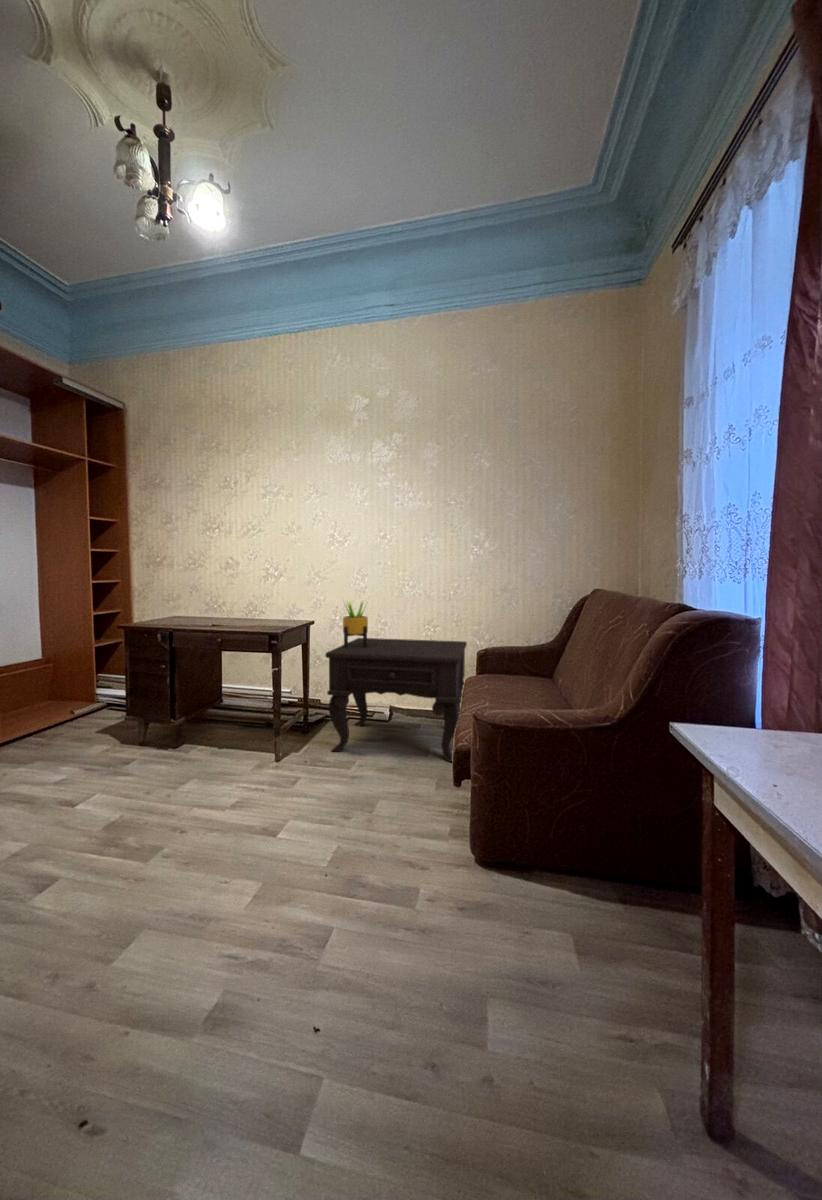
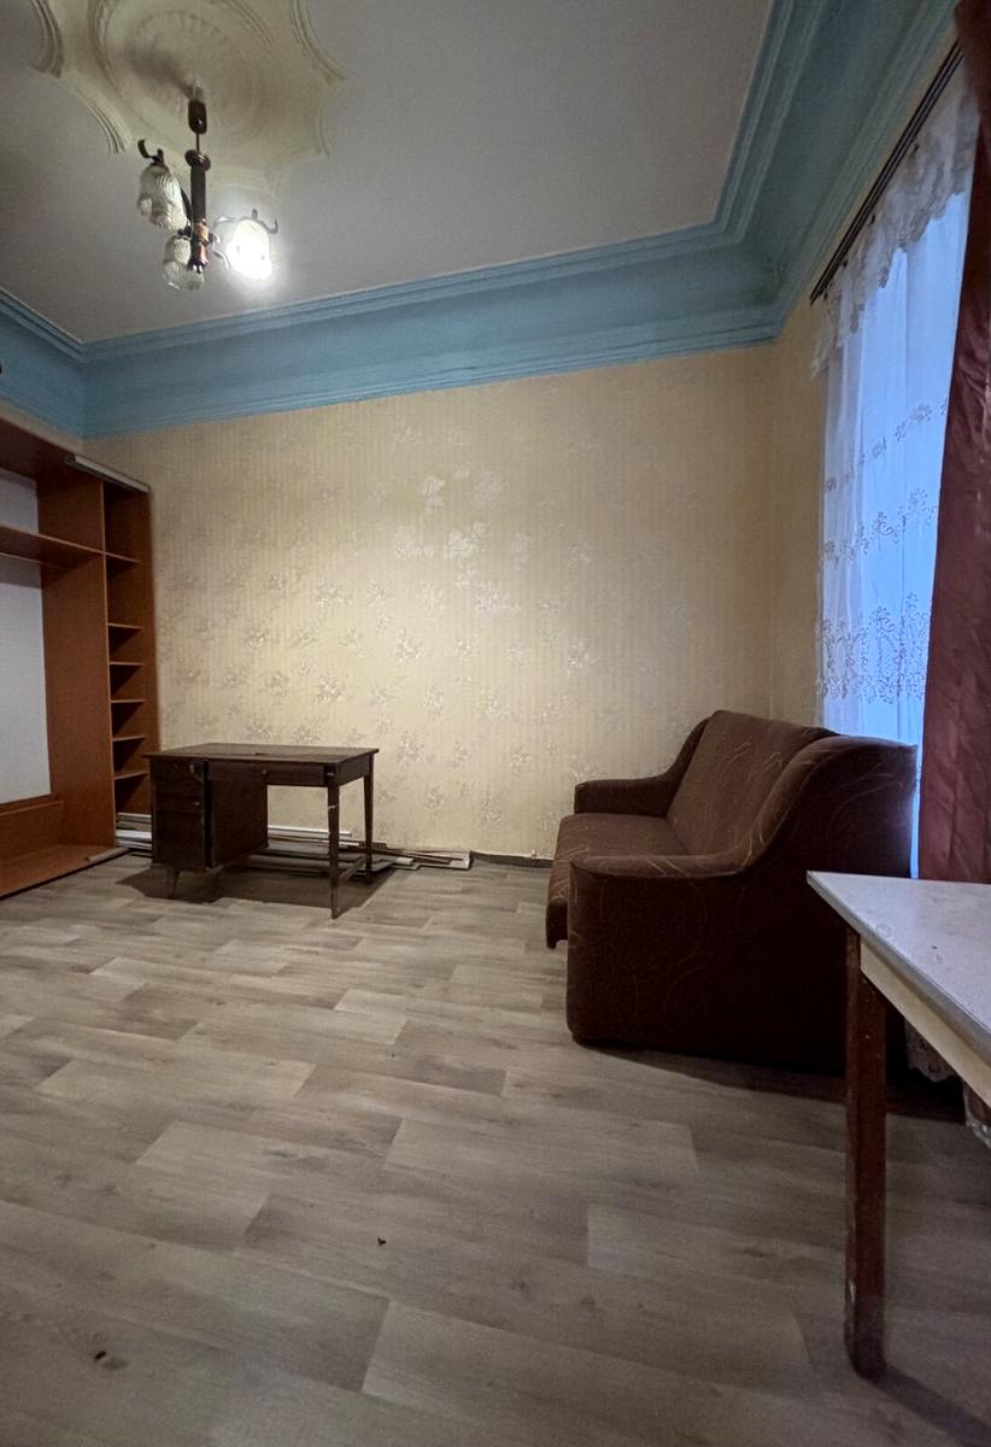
- potted plant [342,596,371,648]
- side table [324,637,468,763]
